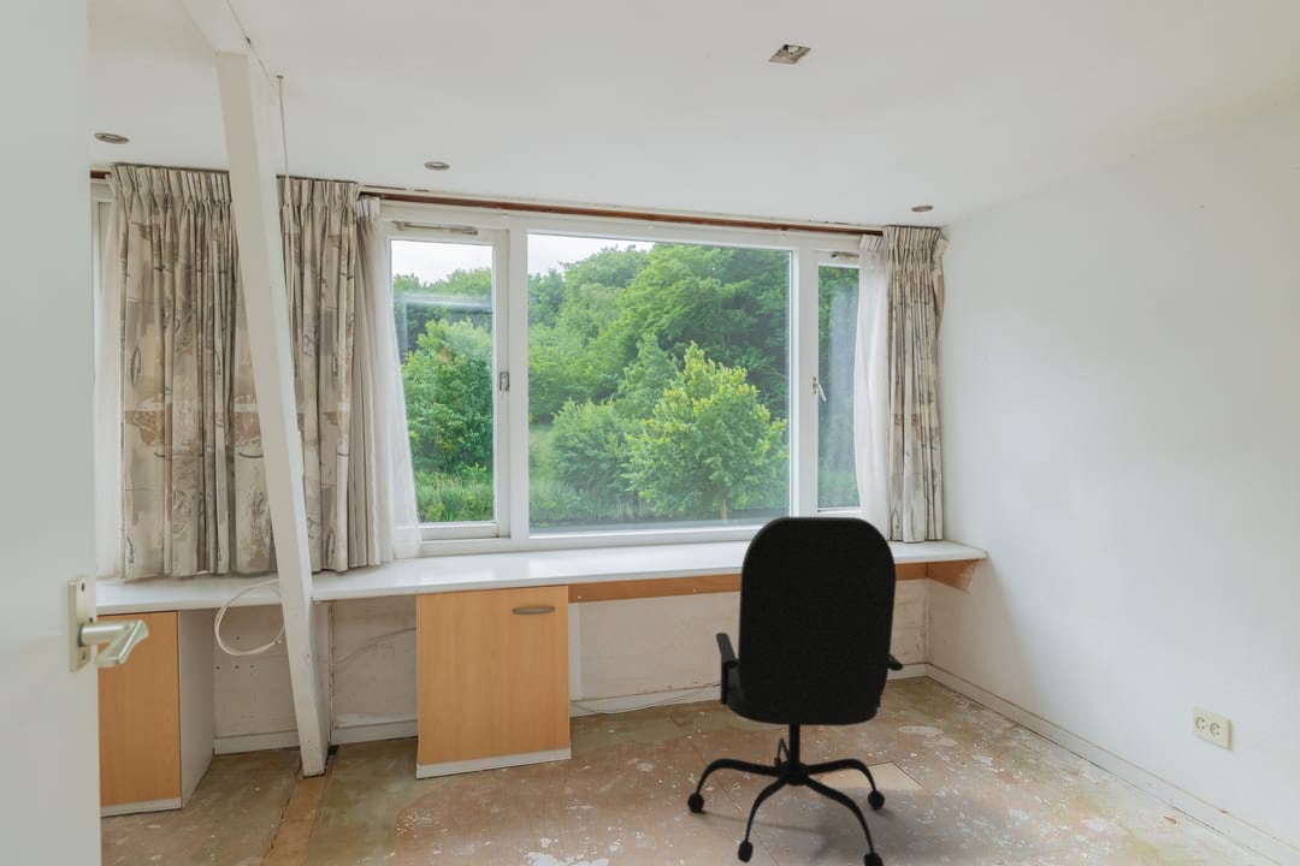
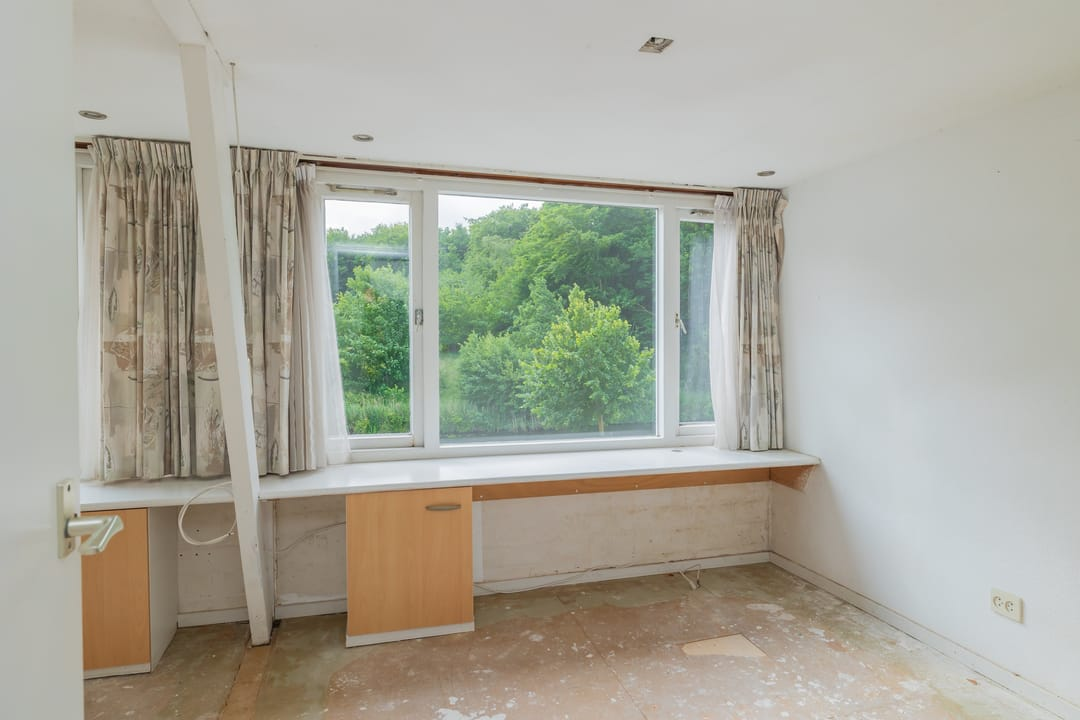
- office chair [686,516,905,866]
